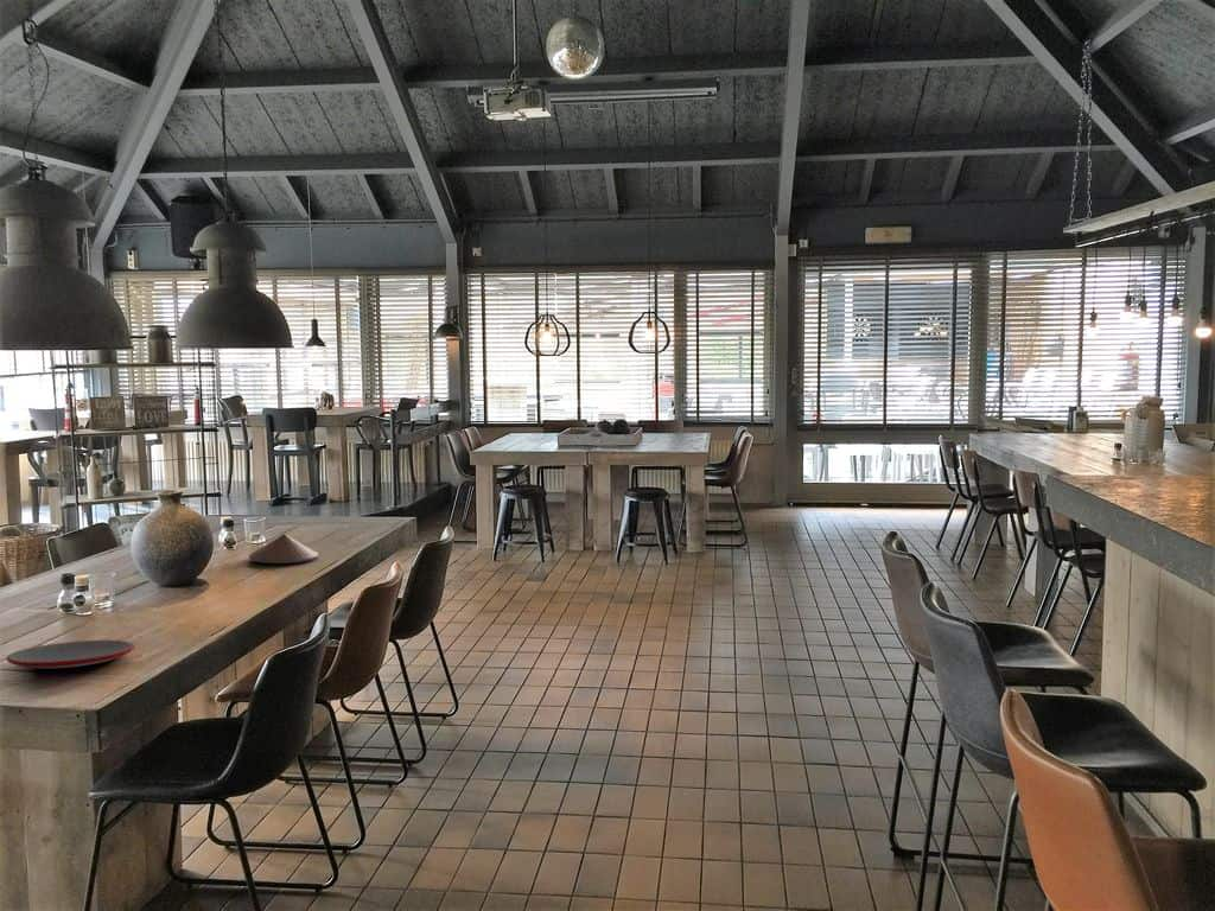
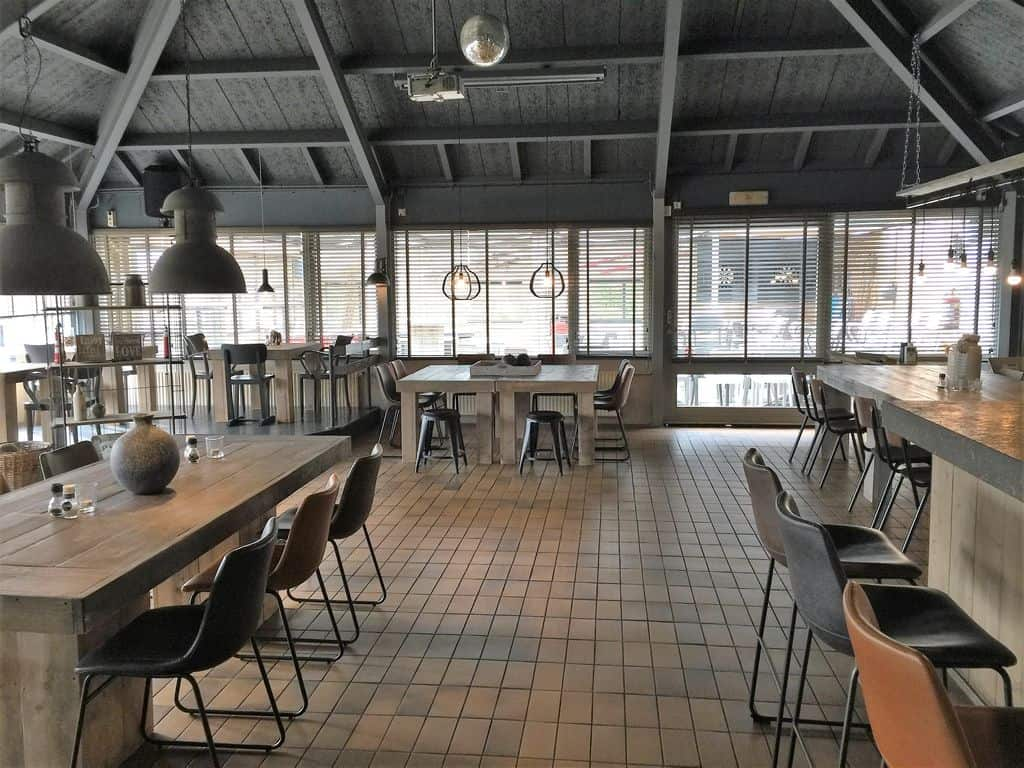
- plate [5,639,136,669]
- decorative bowl [248,533,319,565]
